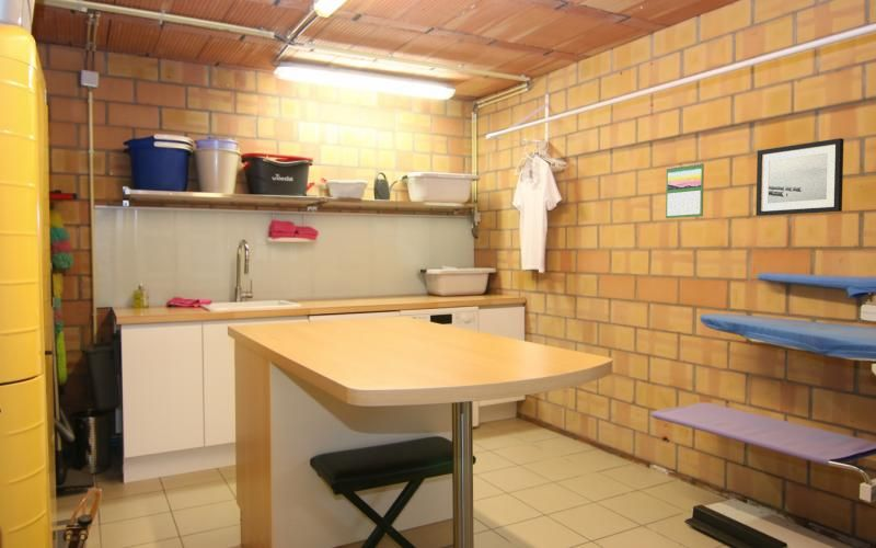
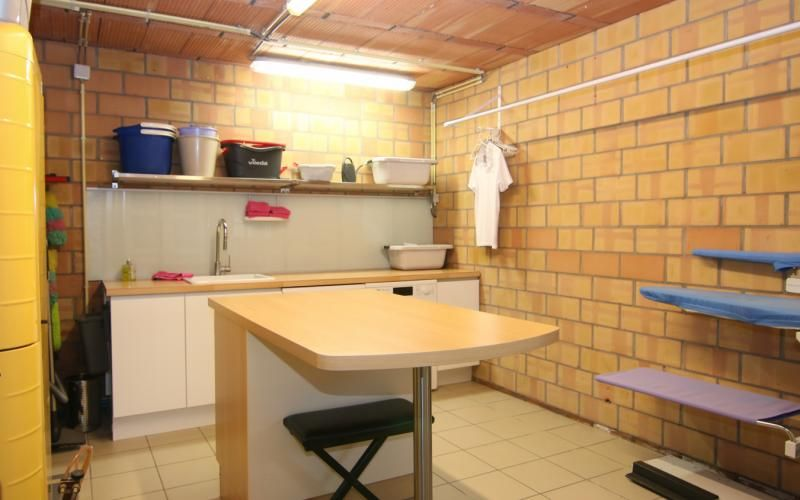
- wall art [754,137,845,217]
- calendar [665,161,705,219]
